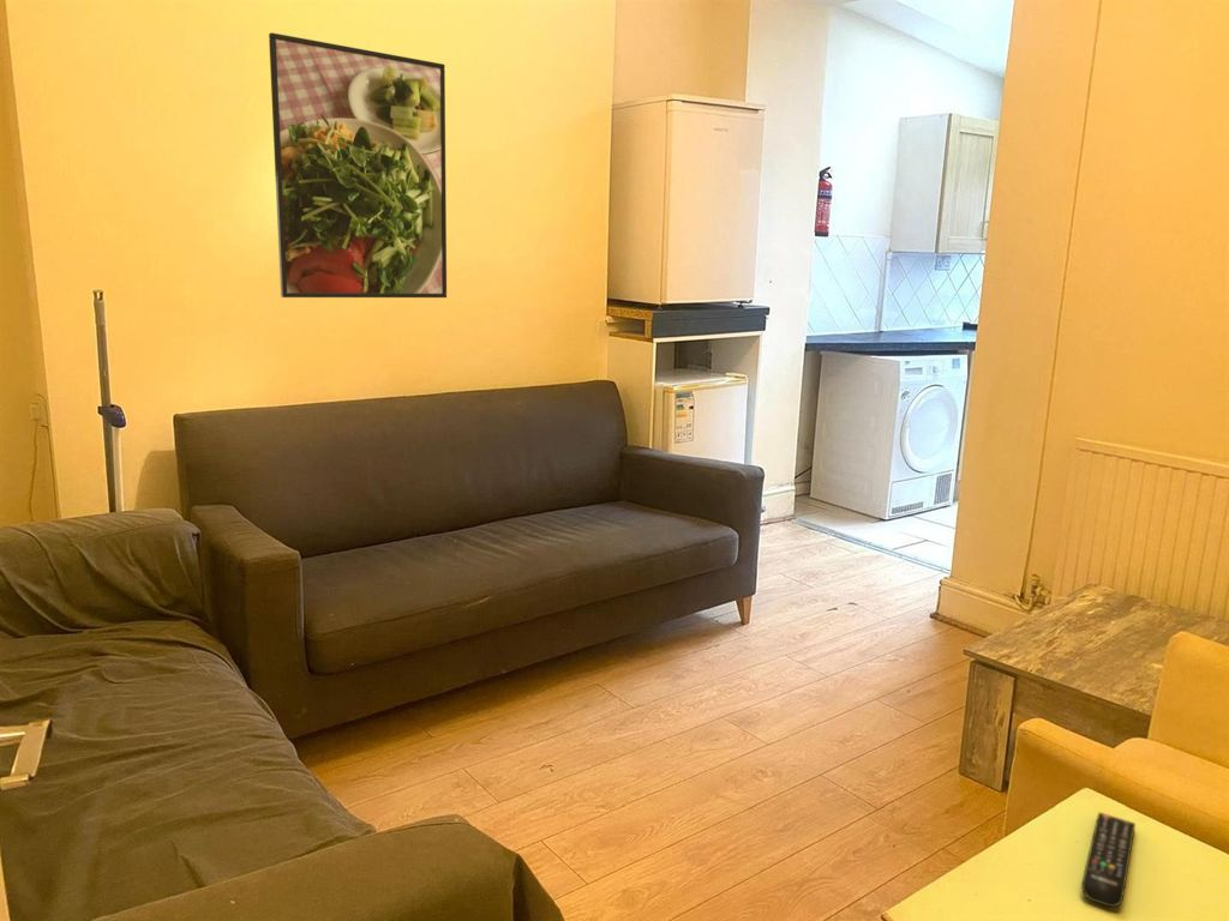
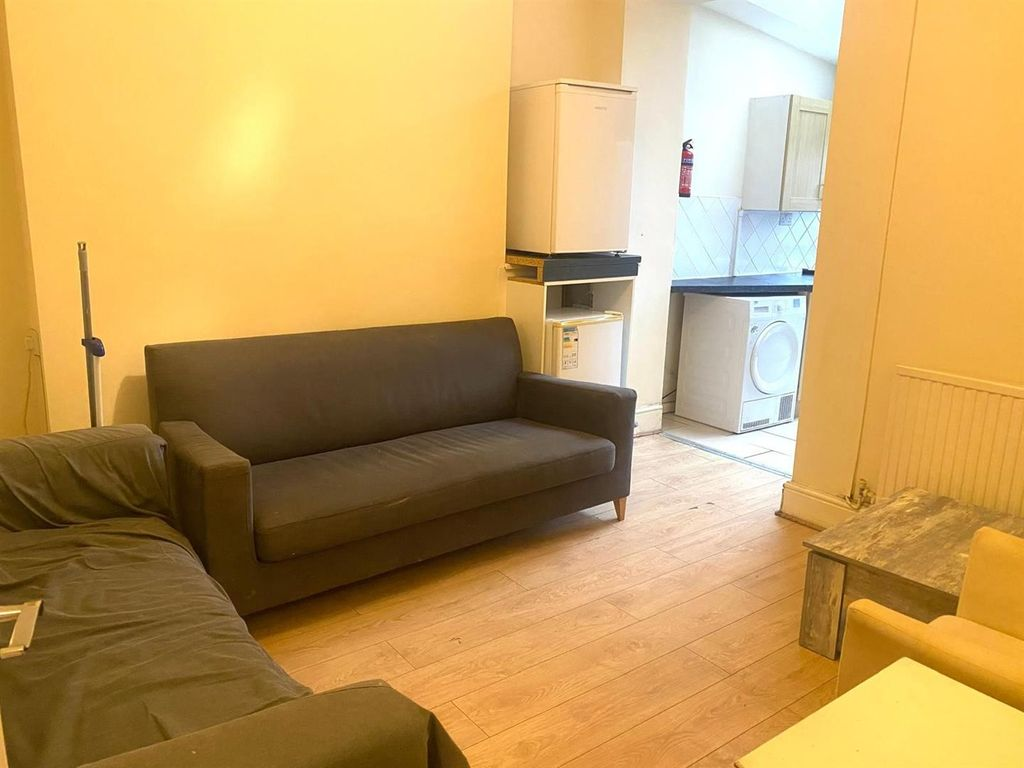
- remote control [1080,811,1137,908]
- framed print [268,31,448,299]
